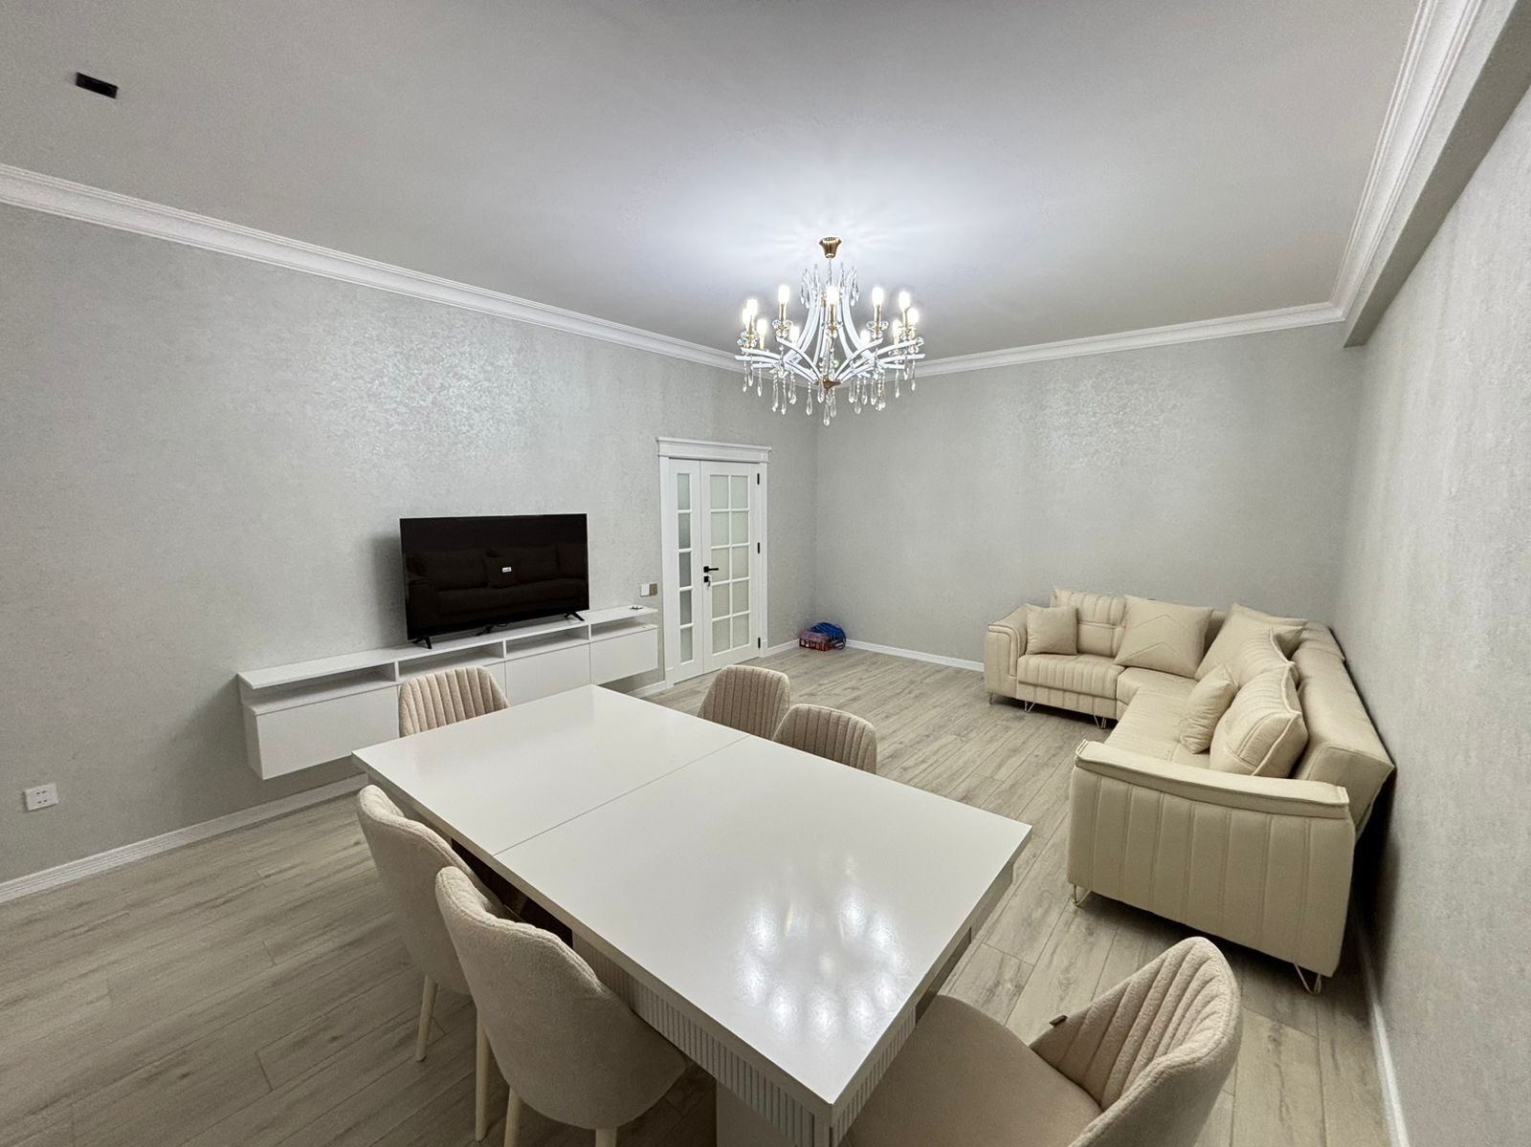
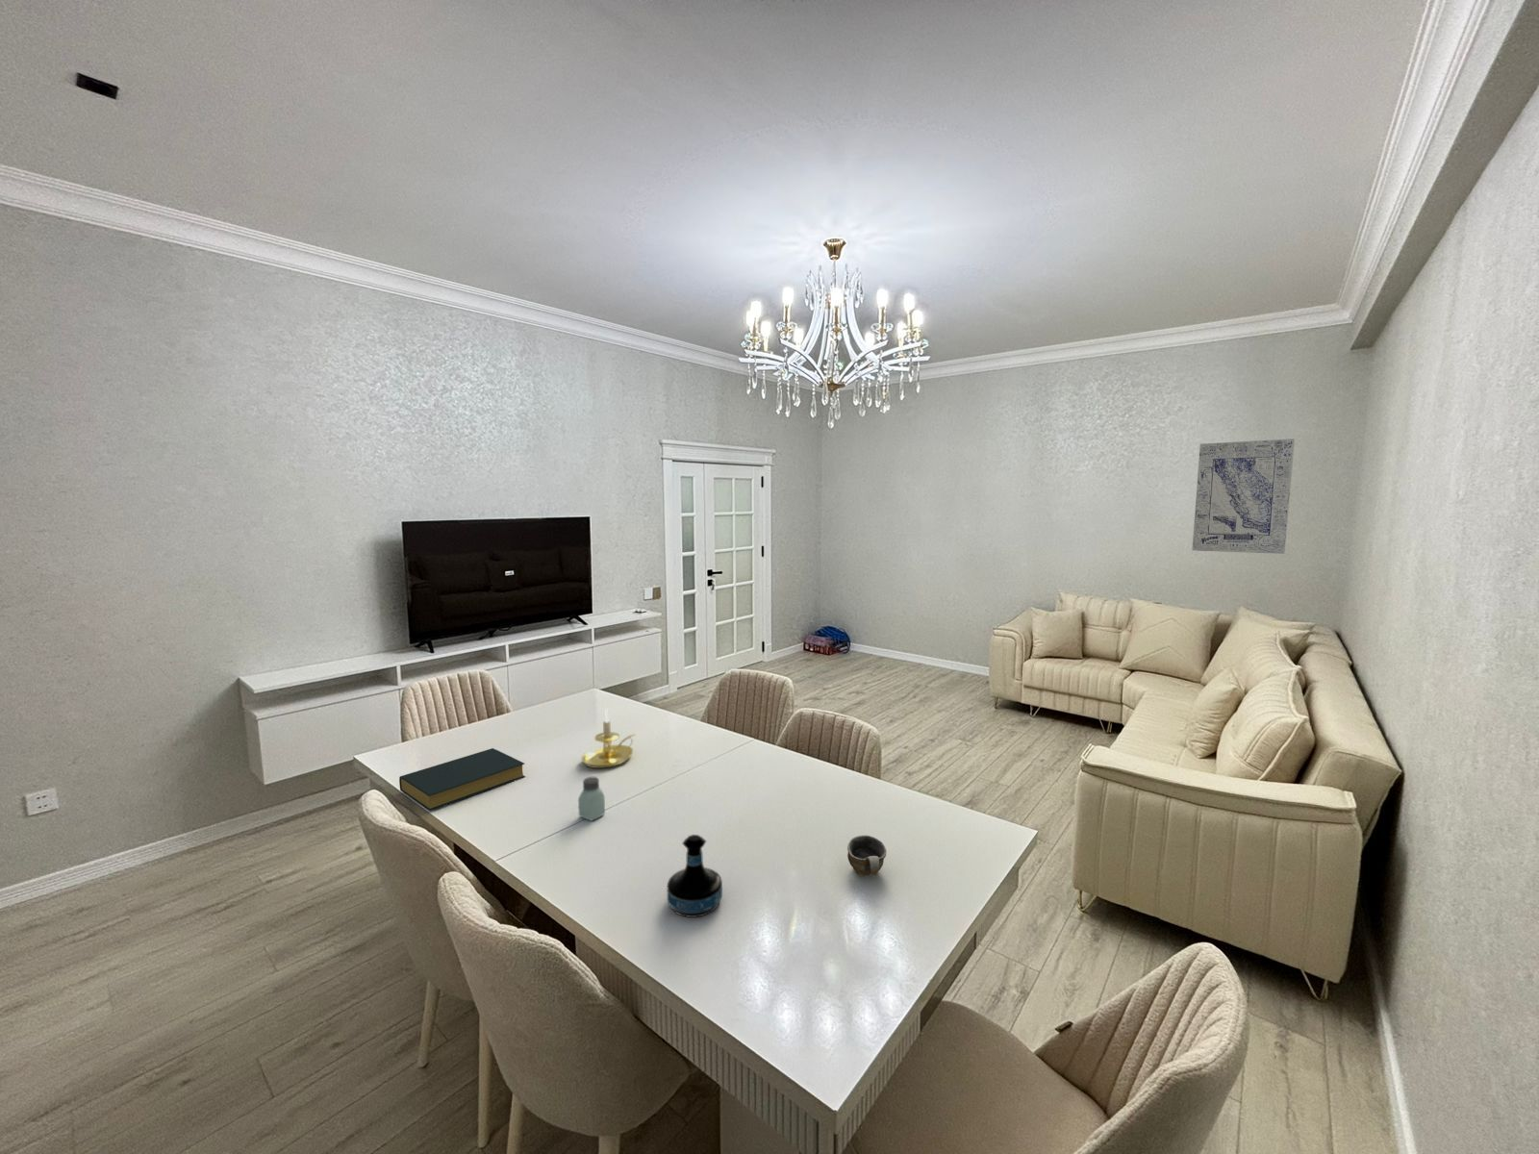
+ tequila bottle [666,834,723,919]
+ saltshaker [577,776,606,822]
+ hardback book [399,747,526,812]
+ candle holder [580,707,636,770]
+ wall art [1191,438,1295,555]
+ cup [846,834,888,876]
